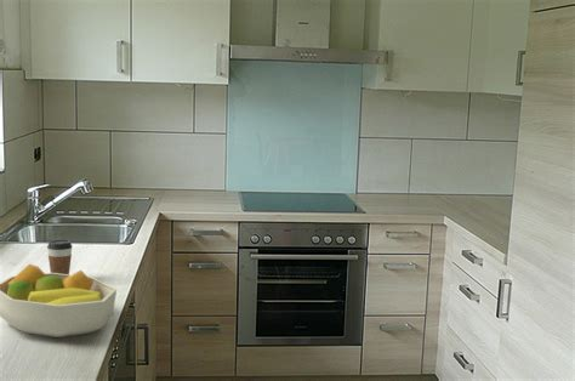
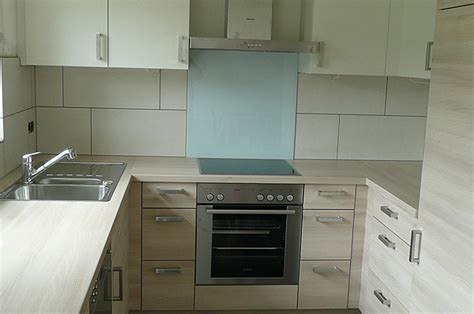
- coffee cup [46,239,73,275]
- fruit bowl [0,263,118,339]
